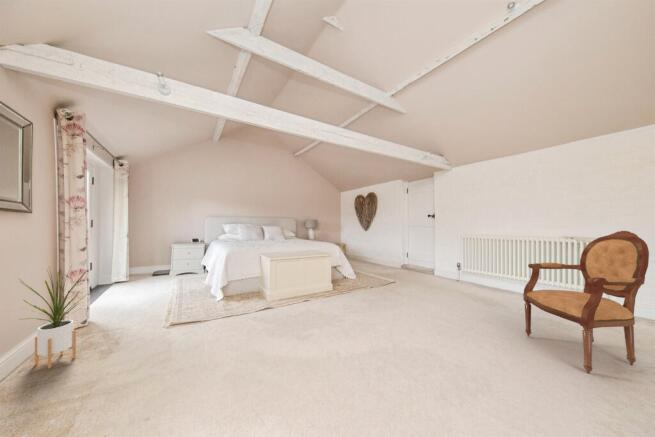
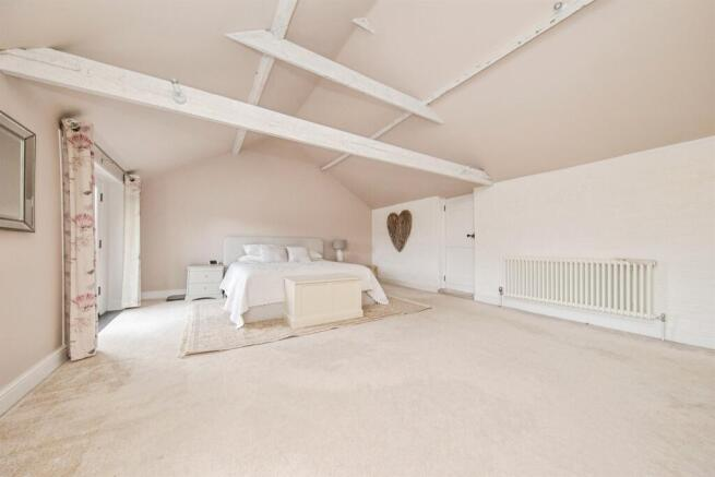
- house plant [17,266,89,369]
- armchair [522,230,650,375]
